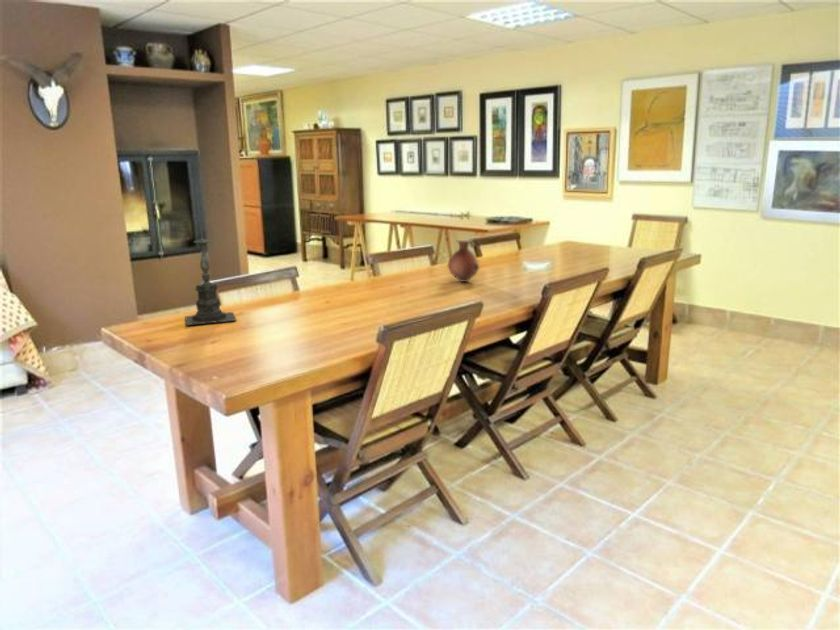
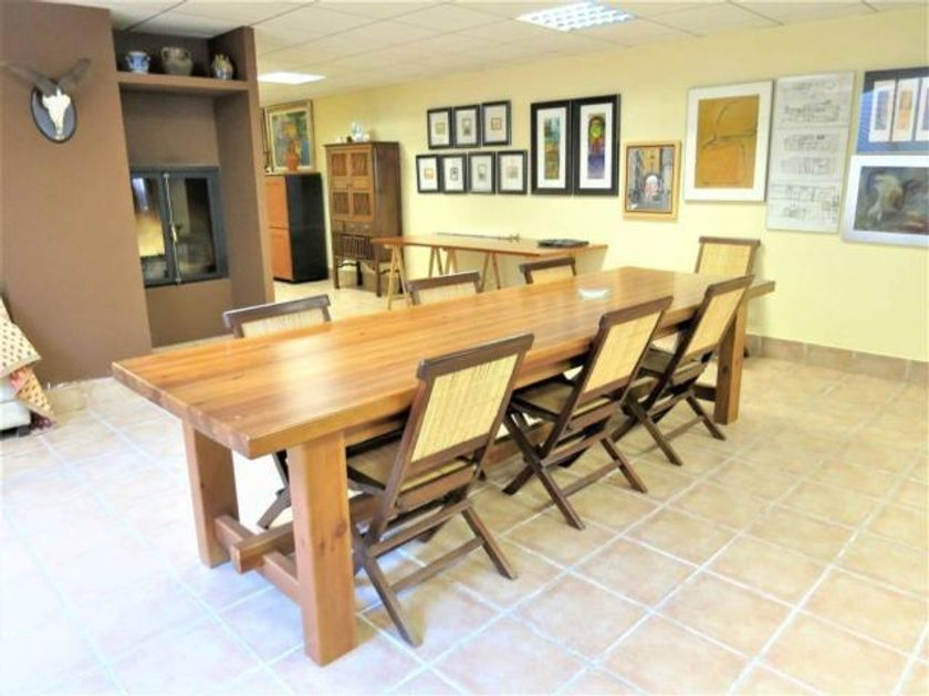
- vase [447,239,480,283]
- candle holder [184,227,237,326]
